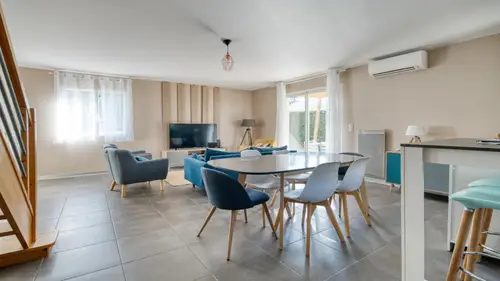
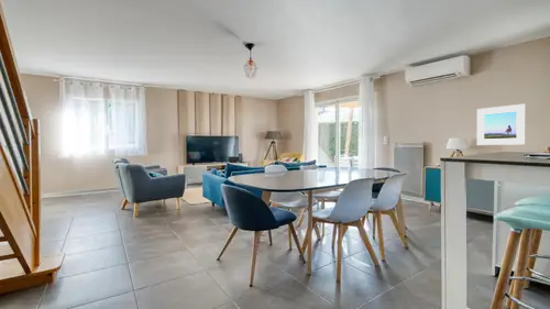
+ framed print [476,103,527,146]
